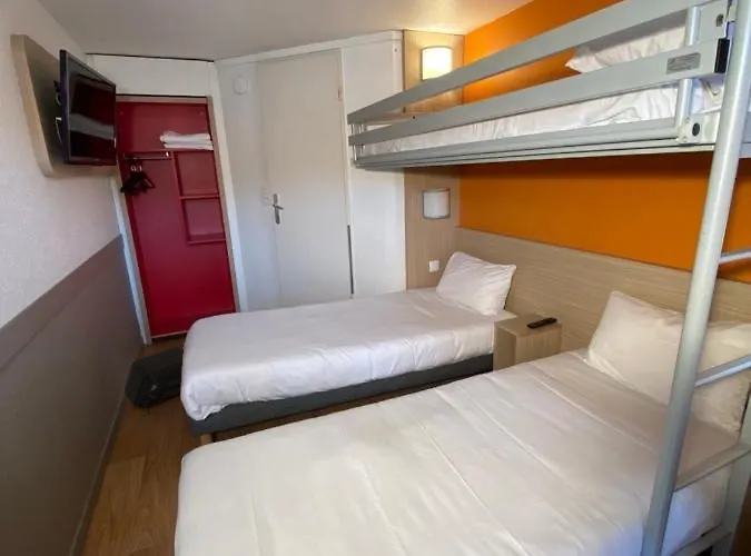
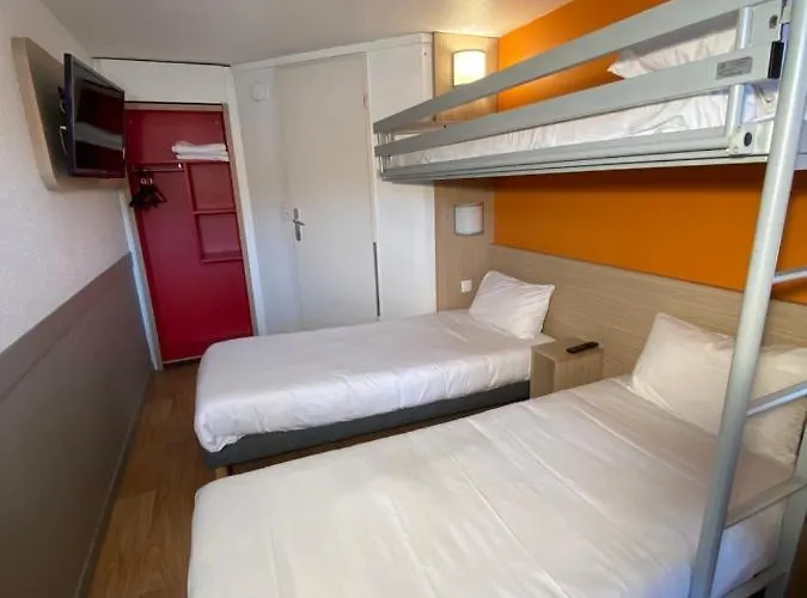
- backpack [123,346,185,416]
